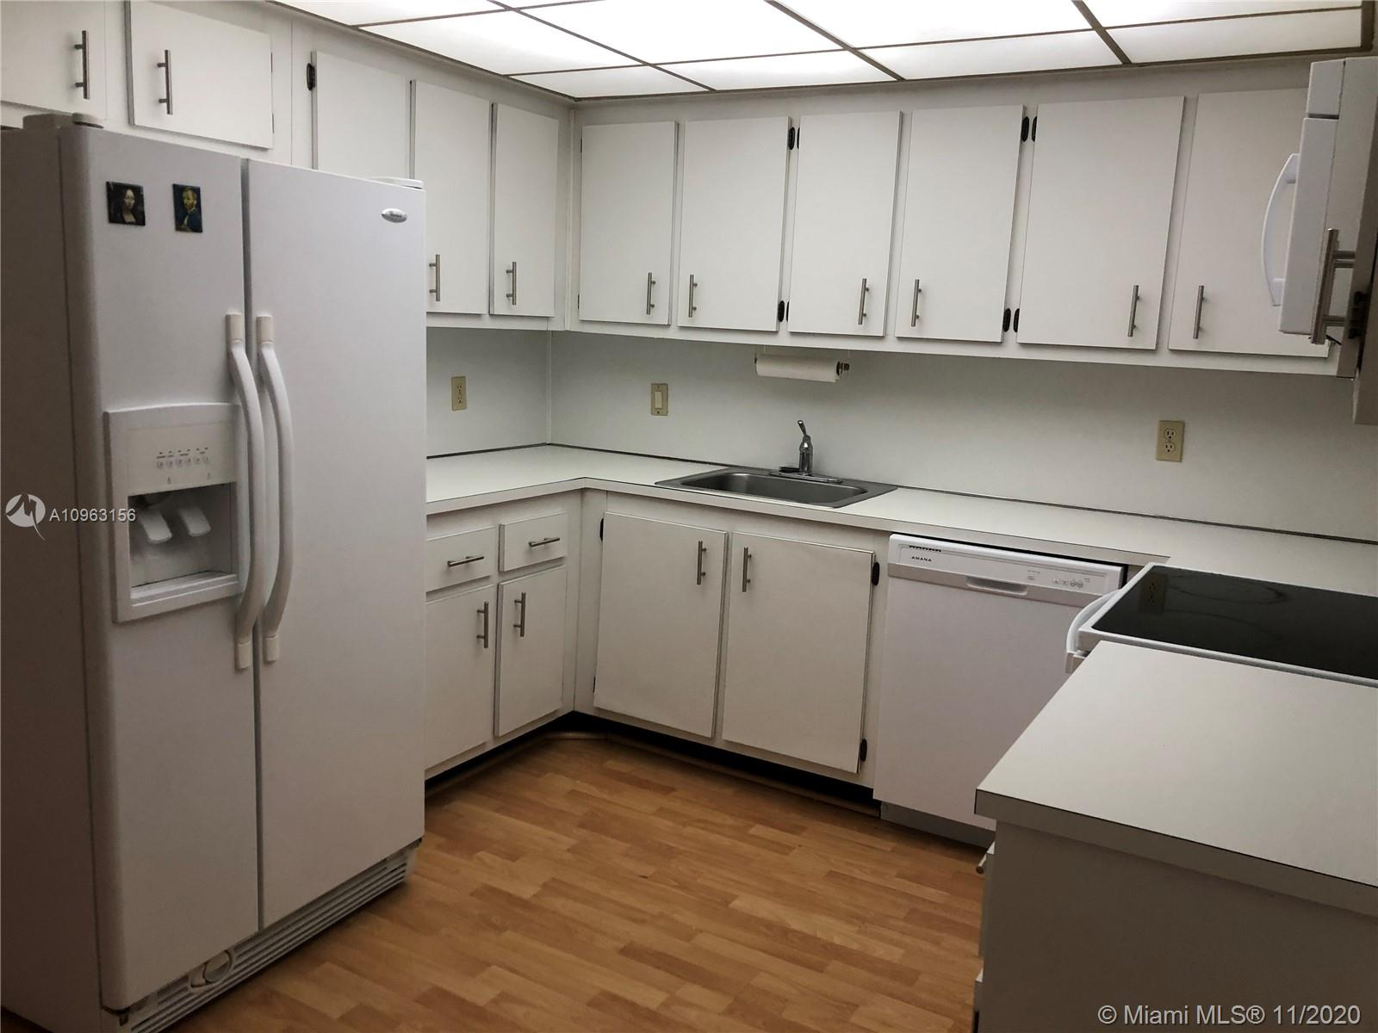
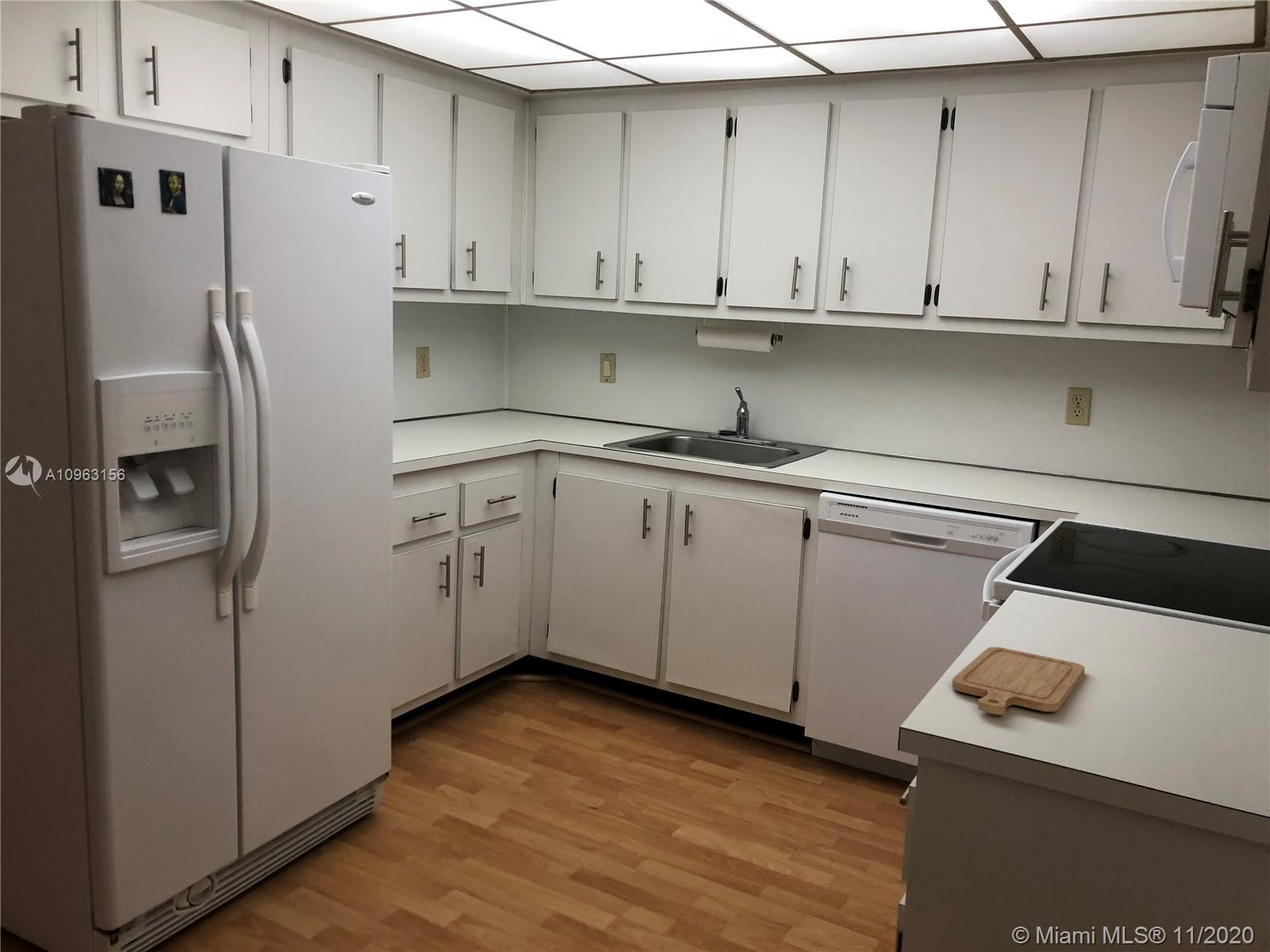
+ chopping board [951,647,1086,716]
